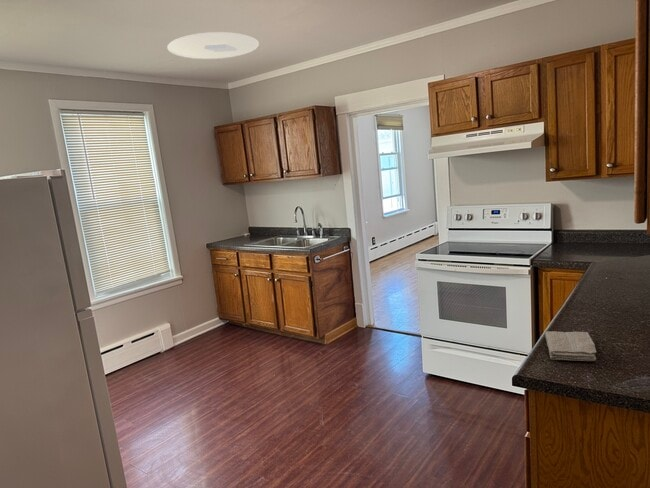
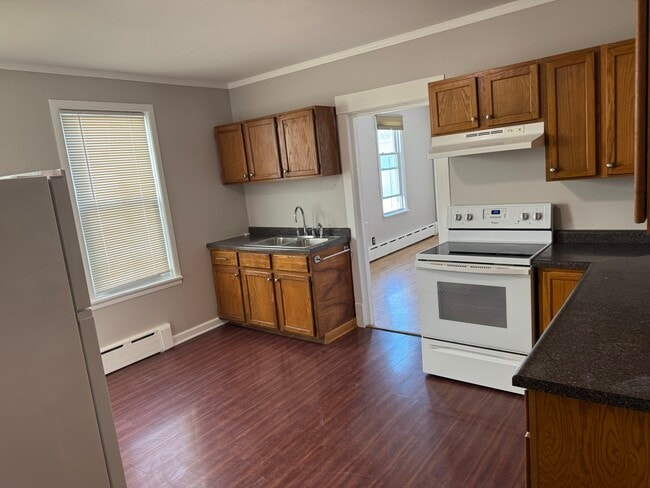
- washcloth [544,330,597,362]
- ceiling light [167,31,260,60]
